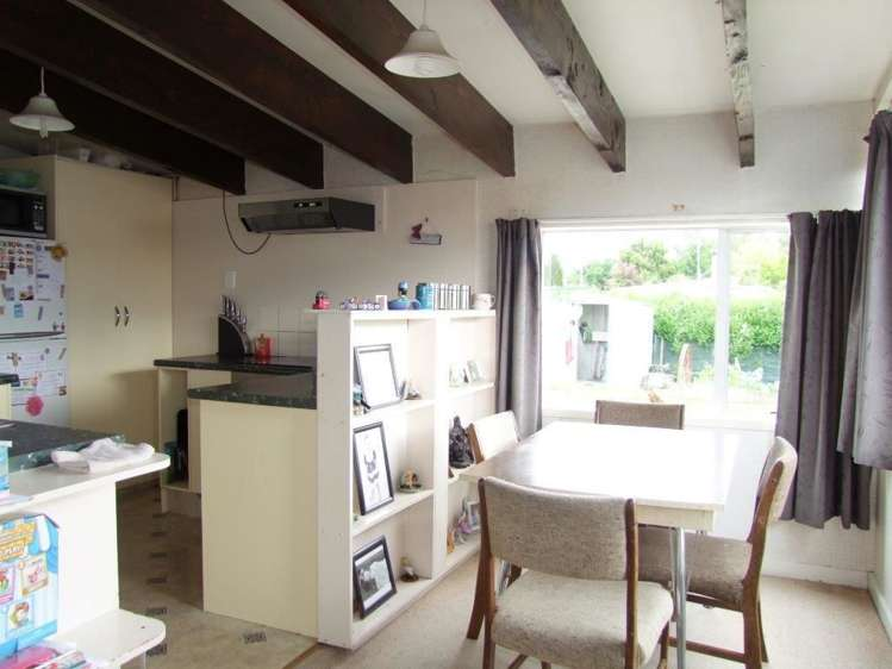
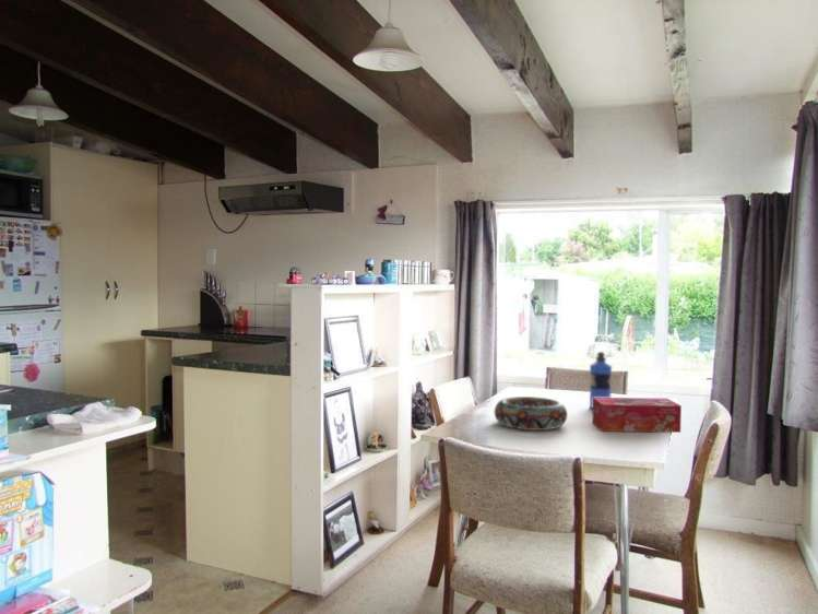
+ tissue box [592,397,683,434]
+ decorative bowl [494,395,568,432]
+ water bottle [589,351,613,410]
